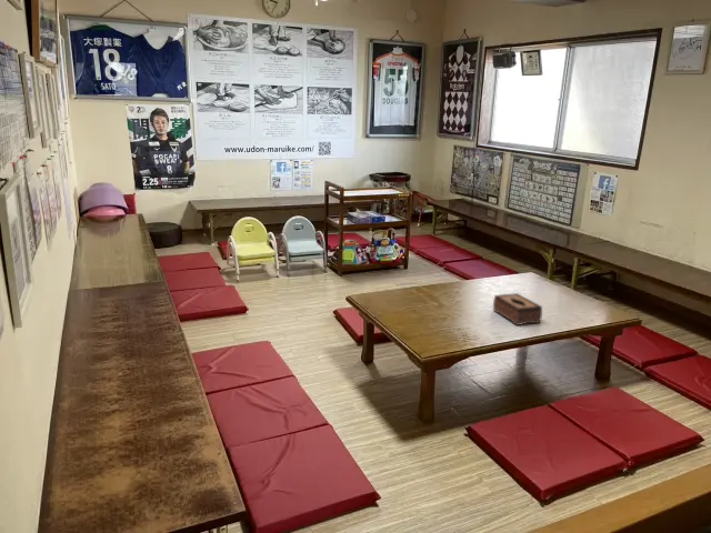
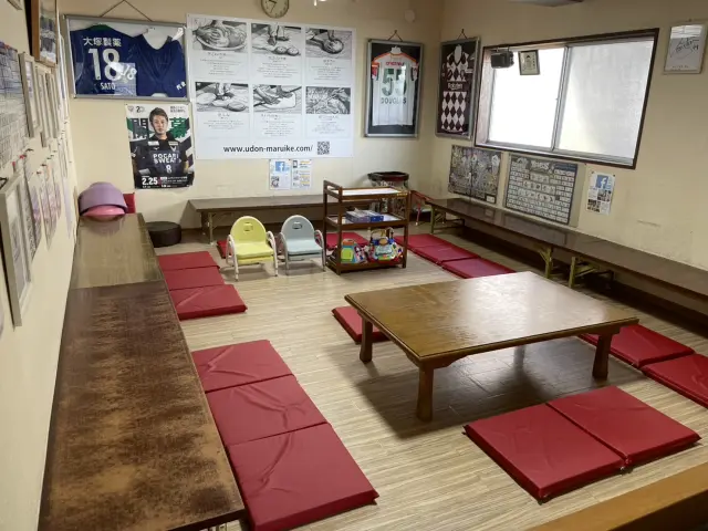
- tissue box [492,292,543,326]
